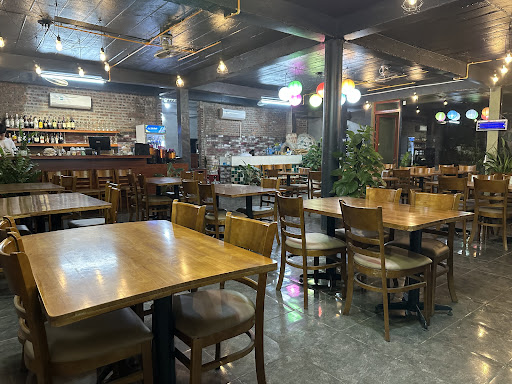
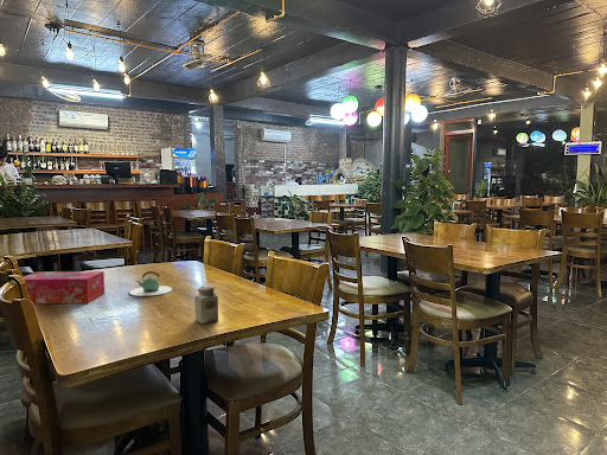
+ salt shaker [193,284,219,325]
+ tissue box [21,270,106,305]
+ teapot [128,270,173,297]
